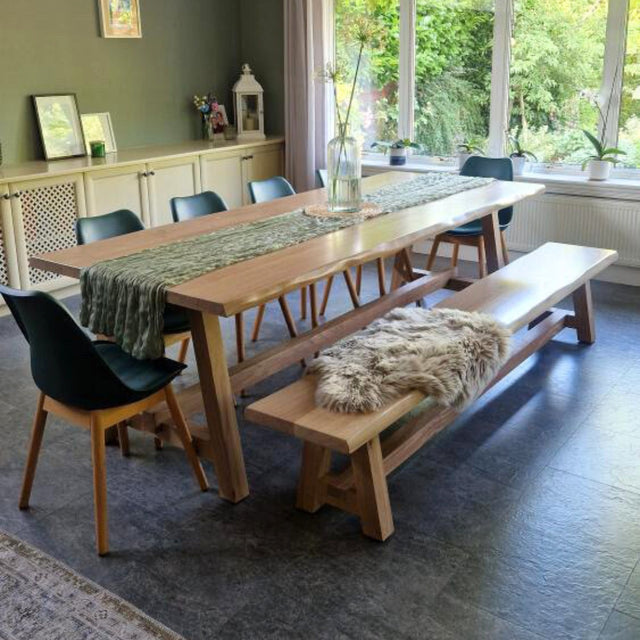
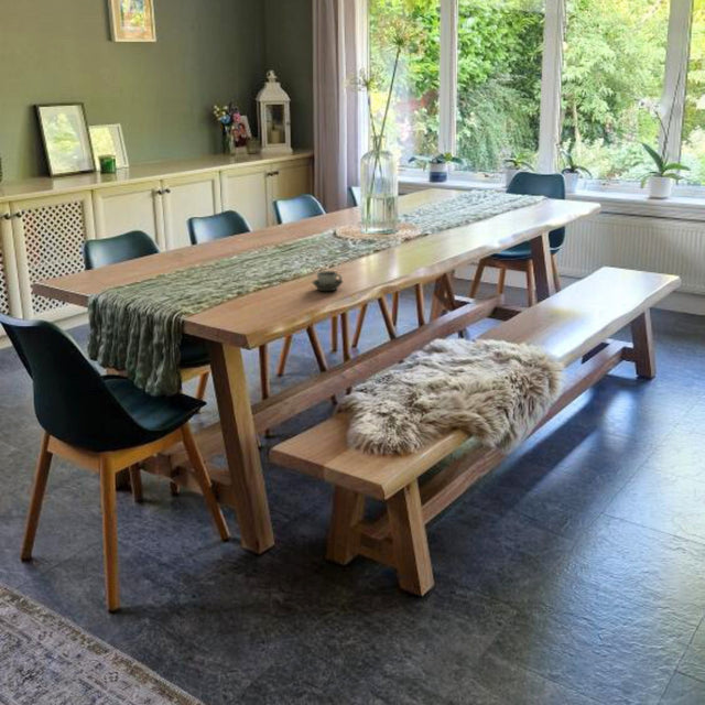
+ cup [311,270,344,292]
